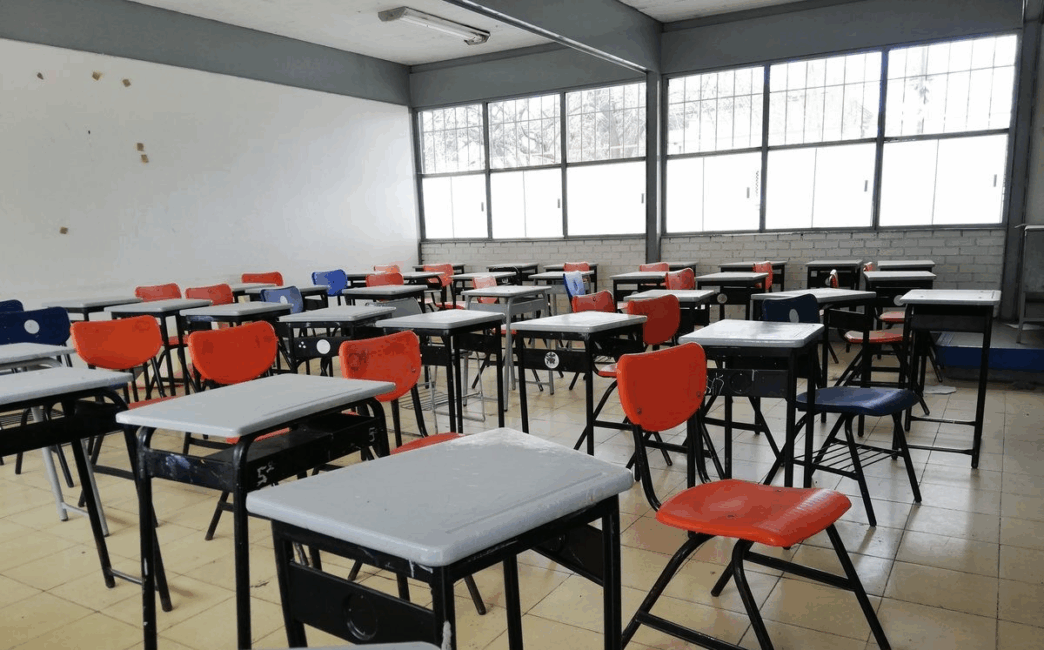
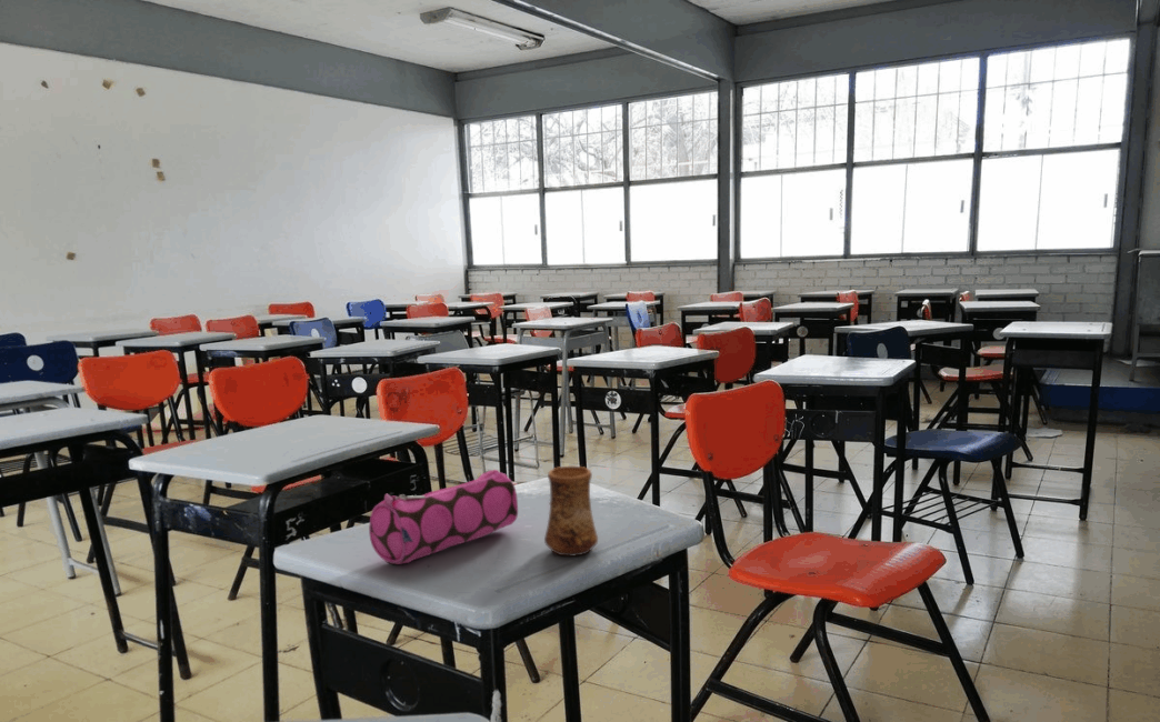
+ pencil case [368,469,519,565]
+ cup [543,465,599,558]
